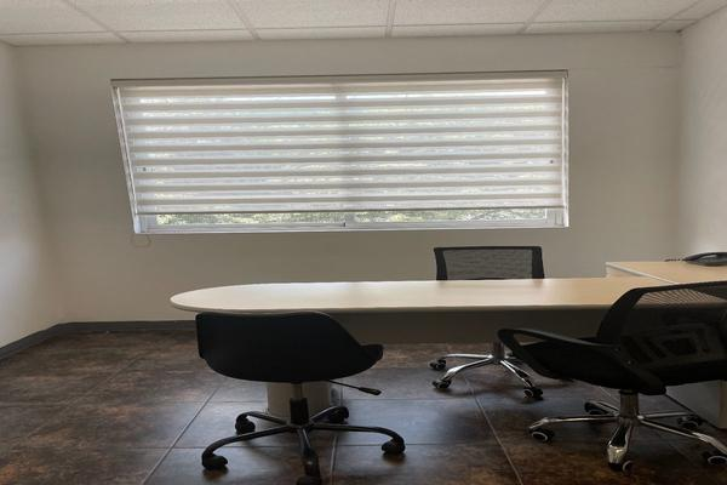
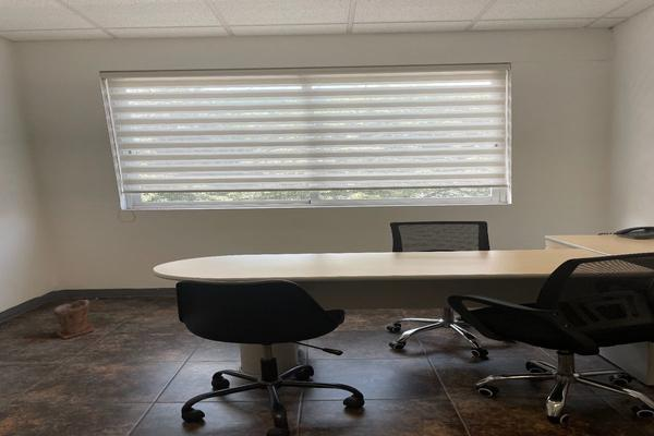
+ plant pot [51,299,96,340]
